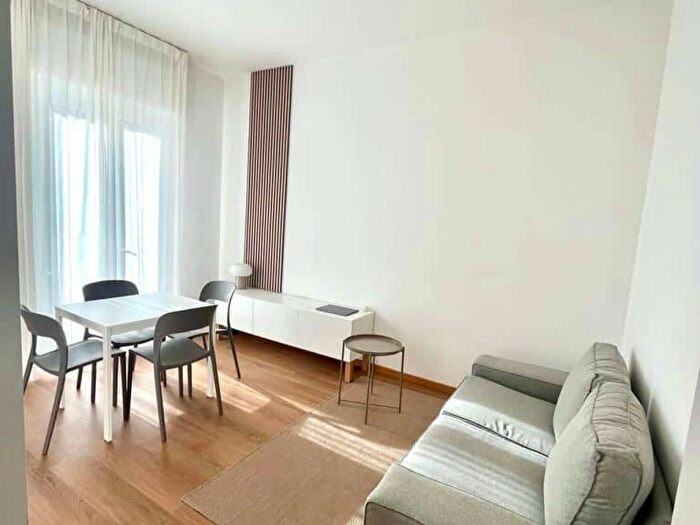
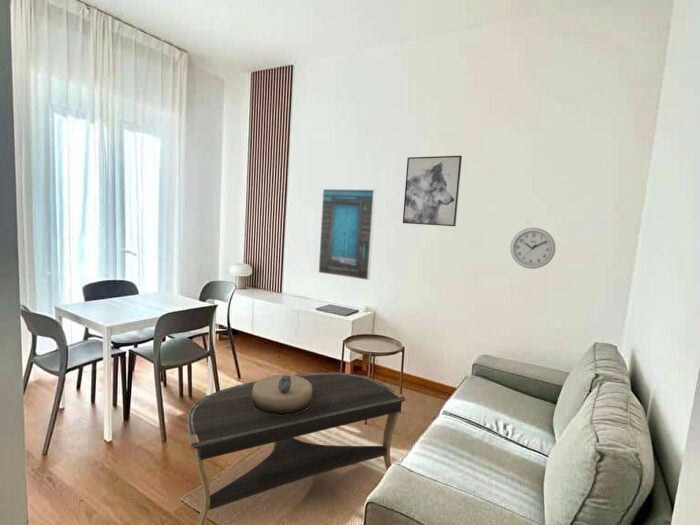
+ wall clock [509,227,556,270]
+ decorative bowl [252,374,312,415]
+ coffee table [187,372,407,525]
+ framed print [317,188,376,281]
+ wall art [402,155,463,227]
